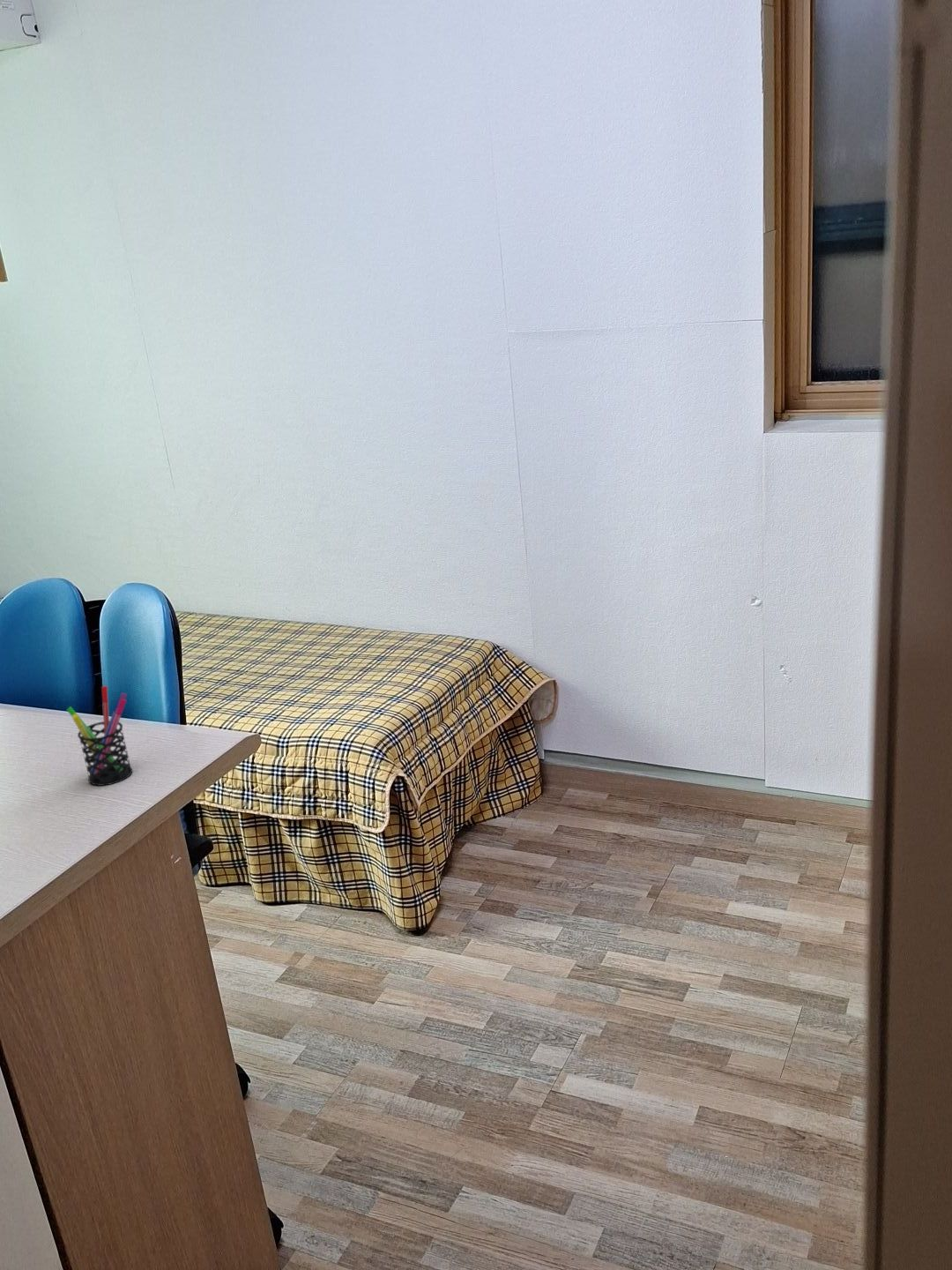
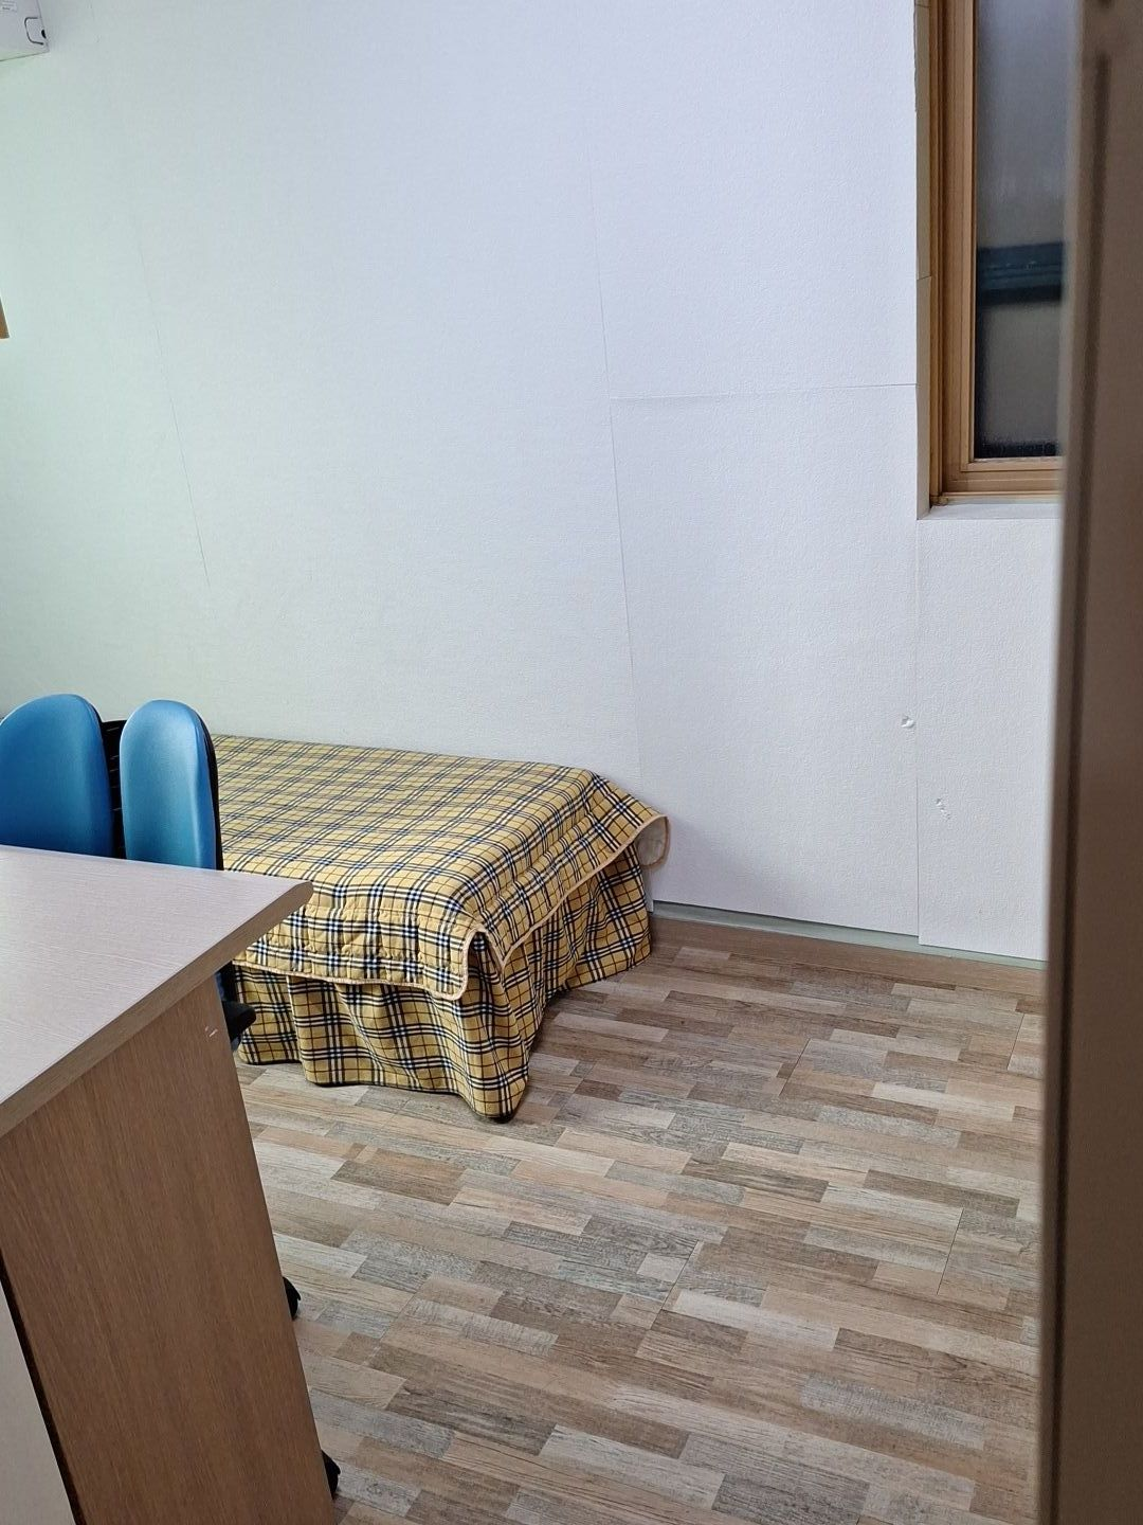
- pen holder [66,685,133,787]
